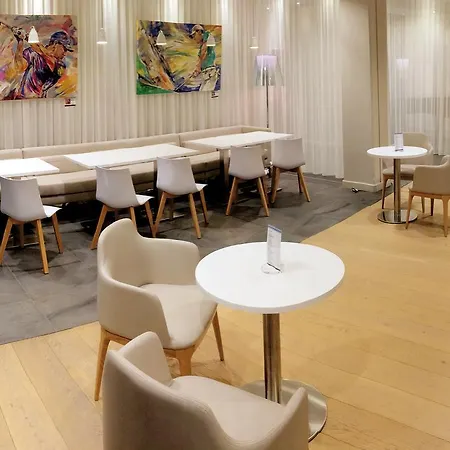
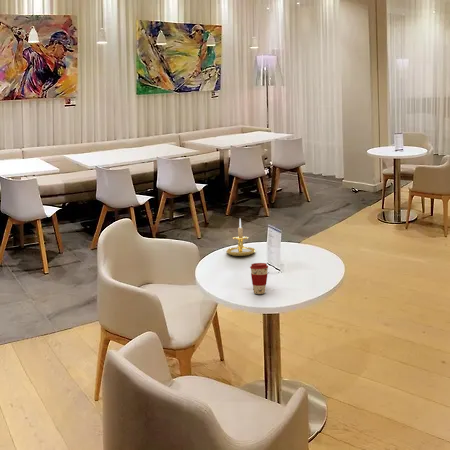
+ candle holder [225,218,256,257]
+ coffee cup [249,262,269,295]
